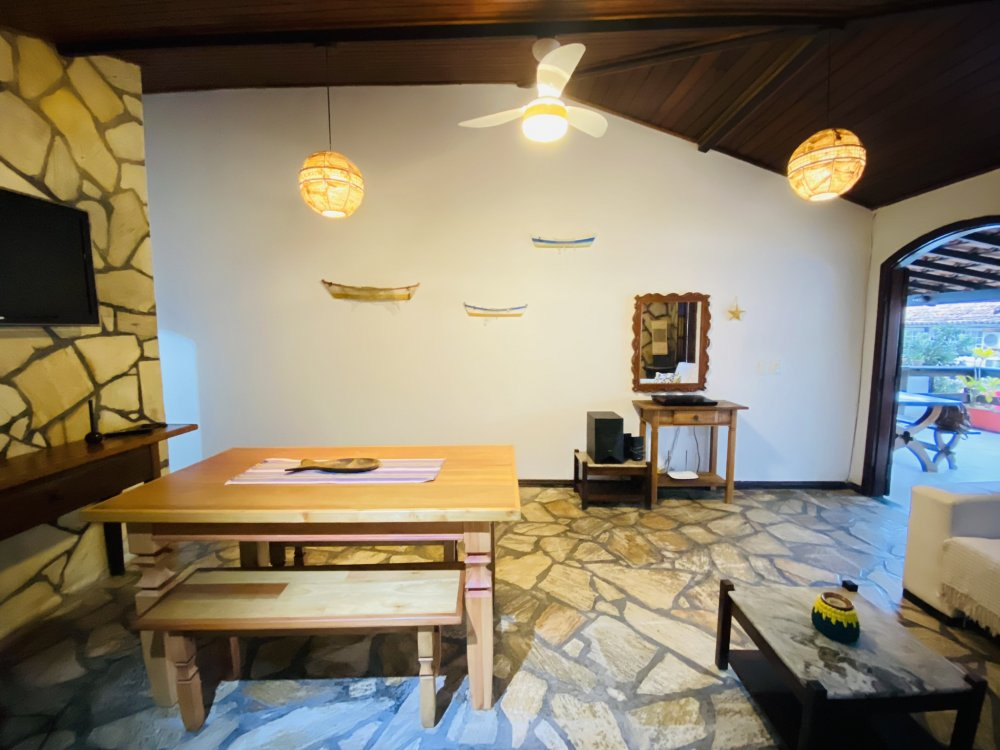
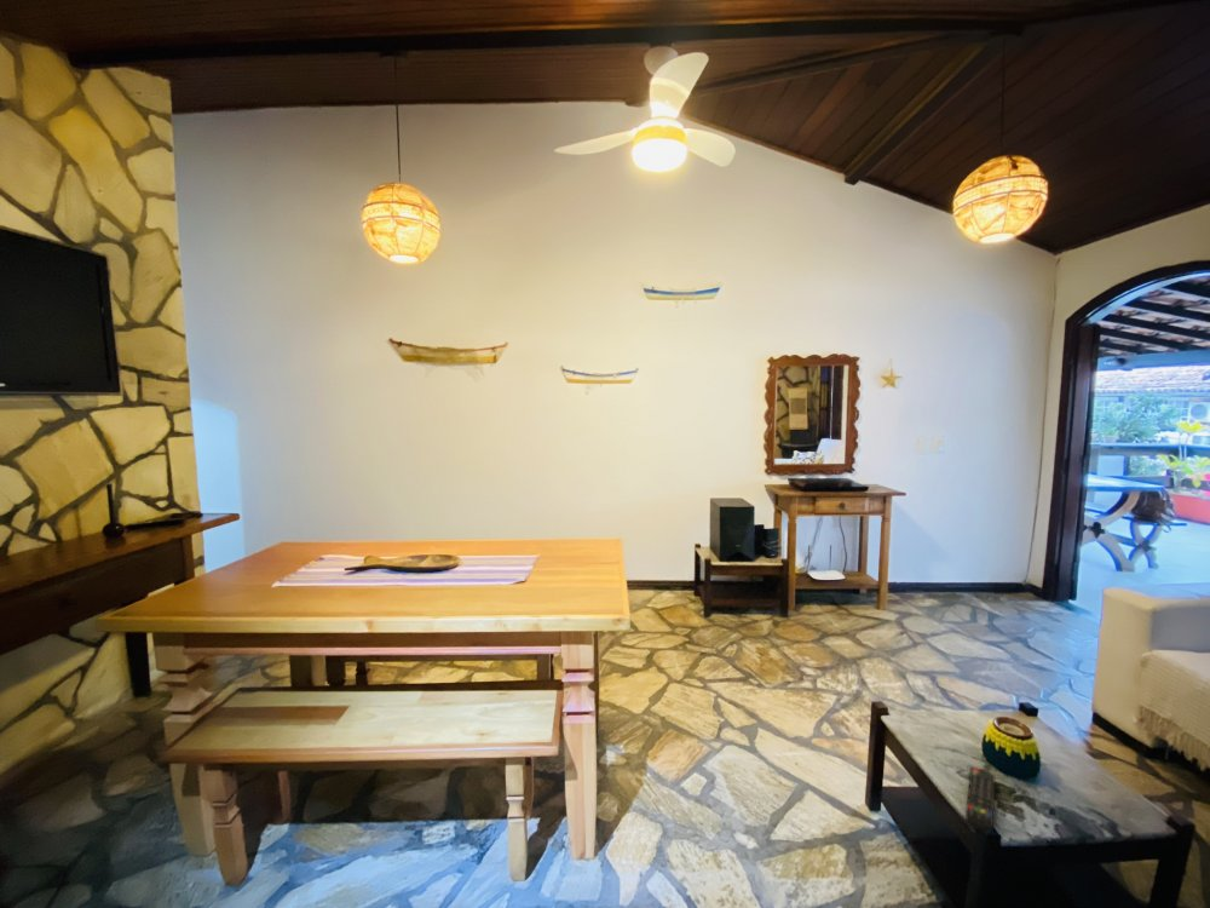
+ remote control [963,766,996,834]
